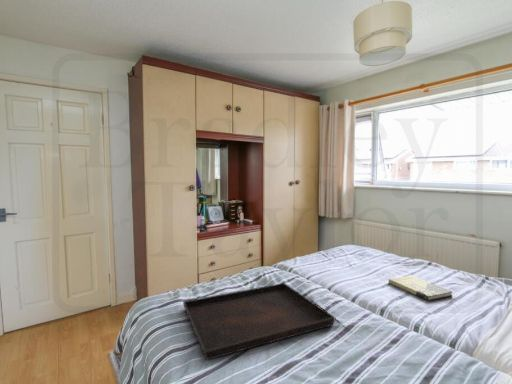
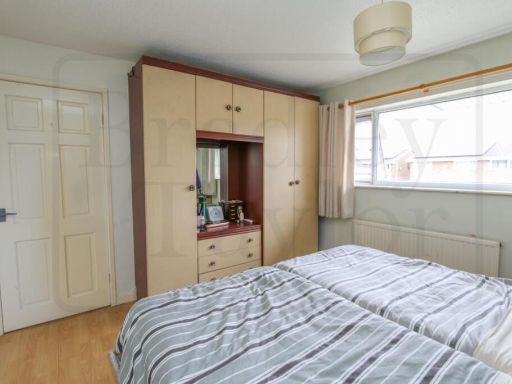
- book [388,274,453,302]
- serving tray [182,282,336,361]
